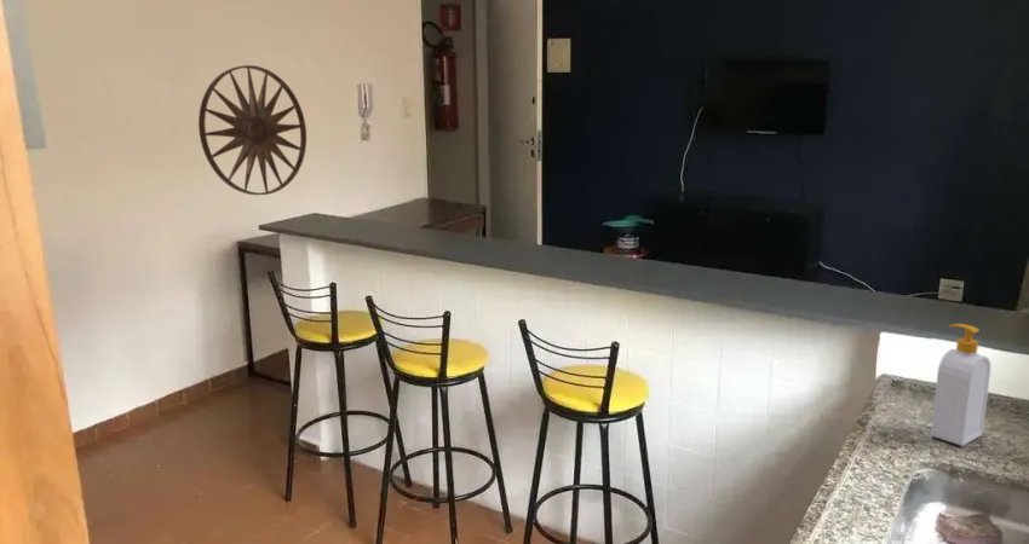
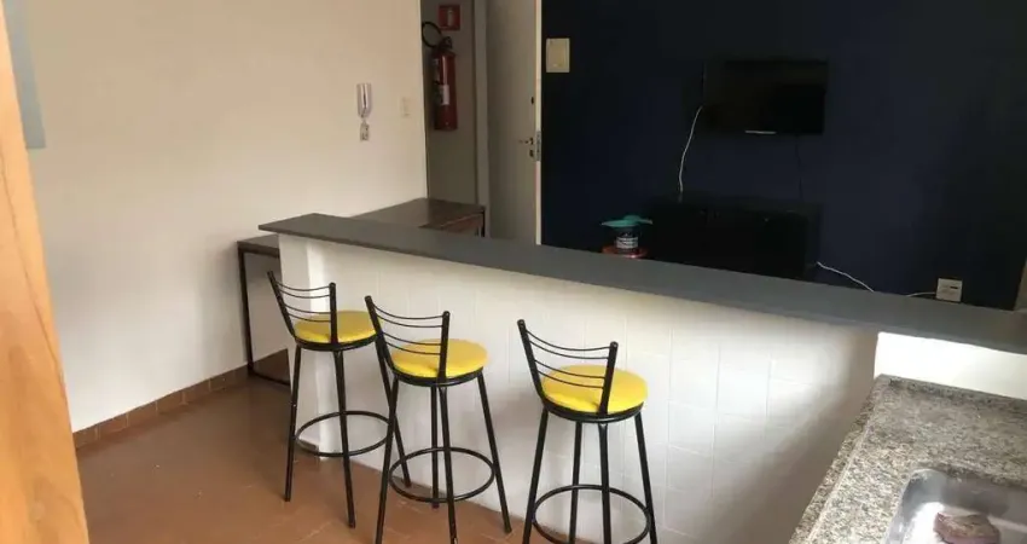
- wall art [197,64,307,196]
- soap bottle [930,323,991,447]
